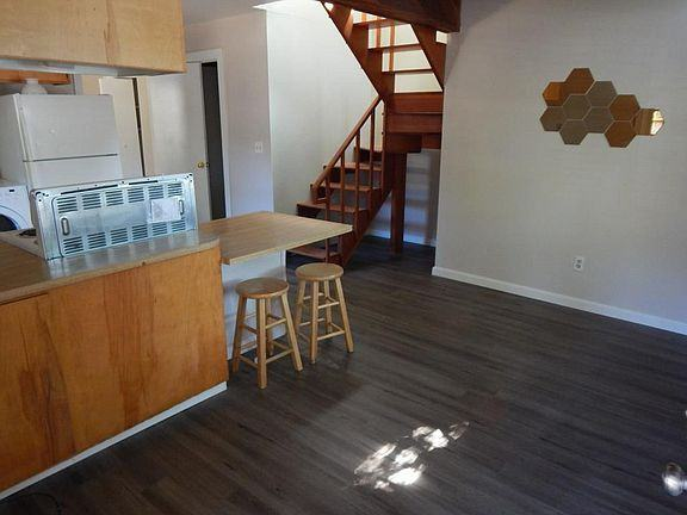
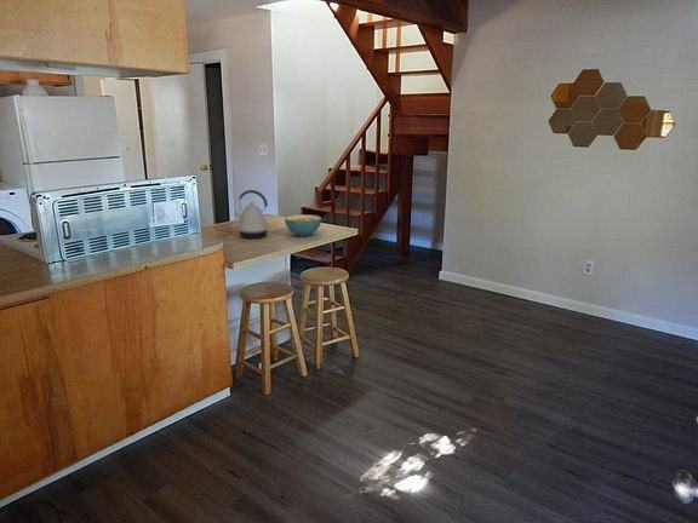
+ cereal bowl [284,214,322,237]
+ kettle [233,189,271,240]
